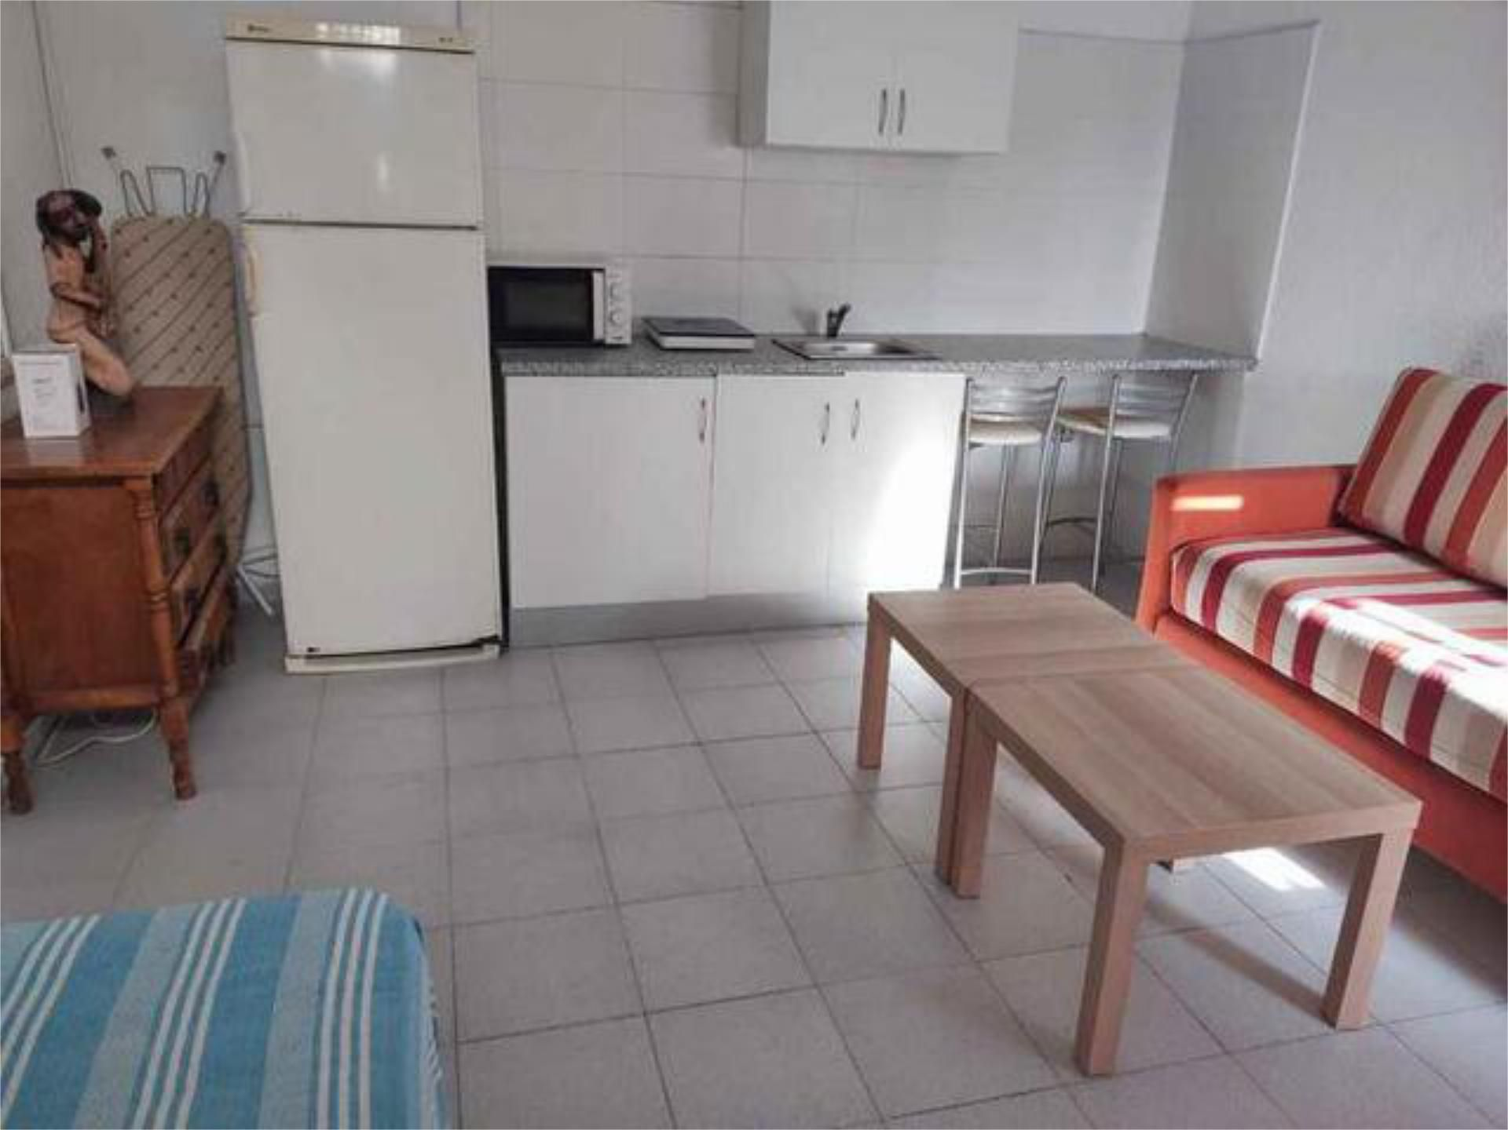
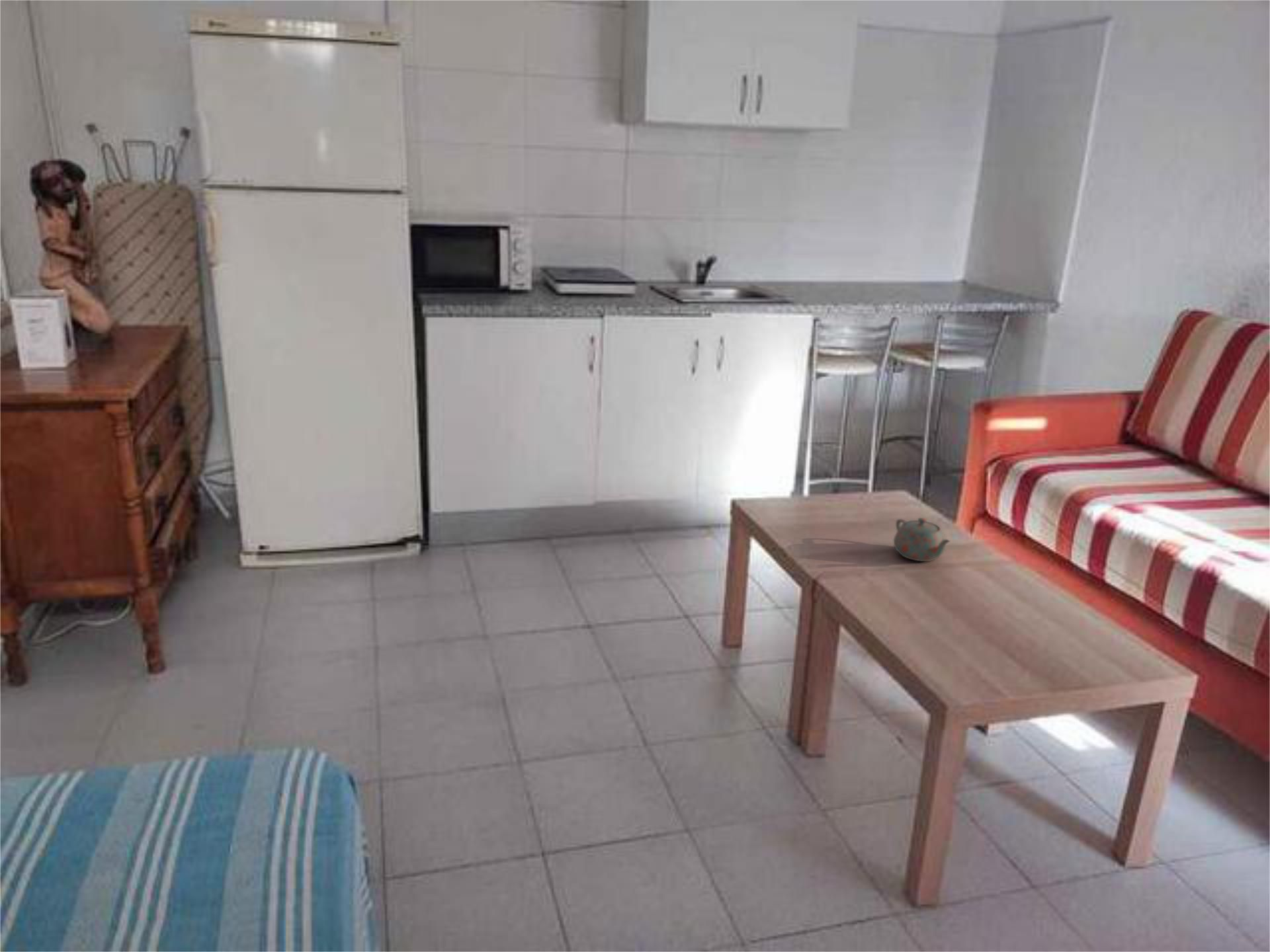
+ teapot [893,517,951,562]
